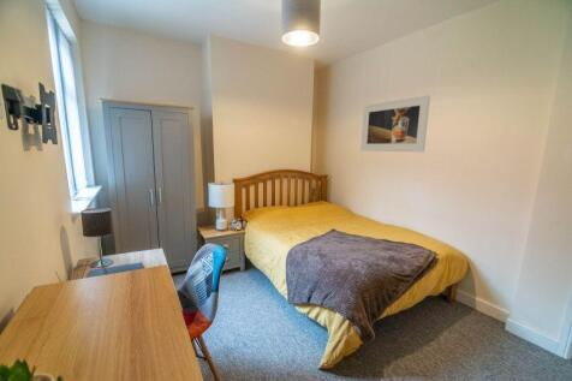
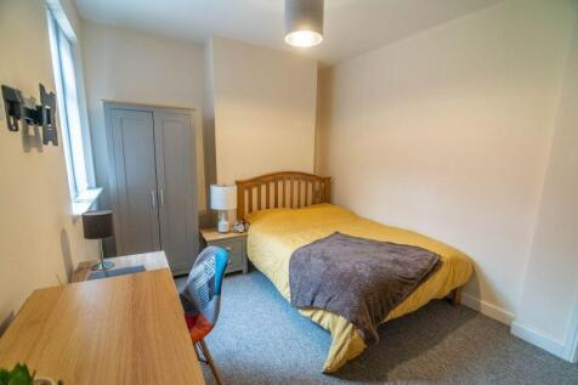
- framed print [359,94,431,154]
